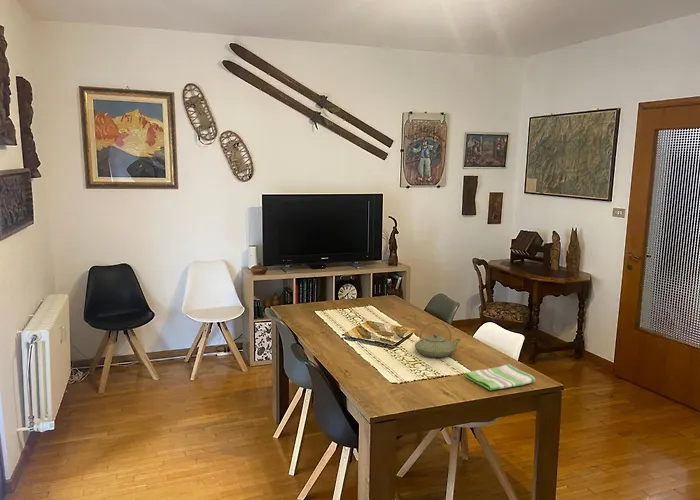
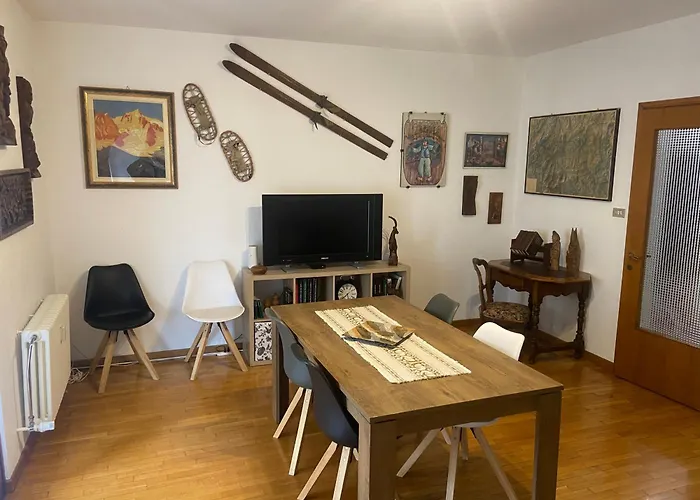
- dish towel [464,363,536,391]
- teapot [414,321,461,358]
